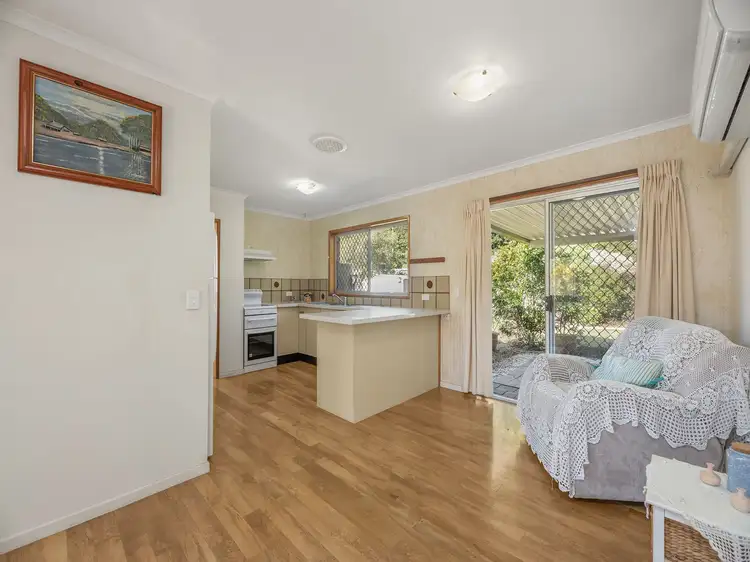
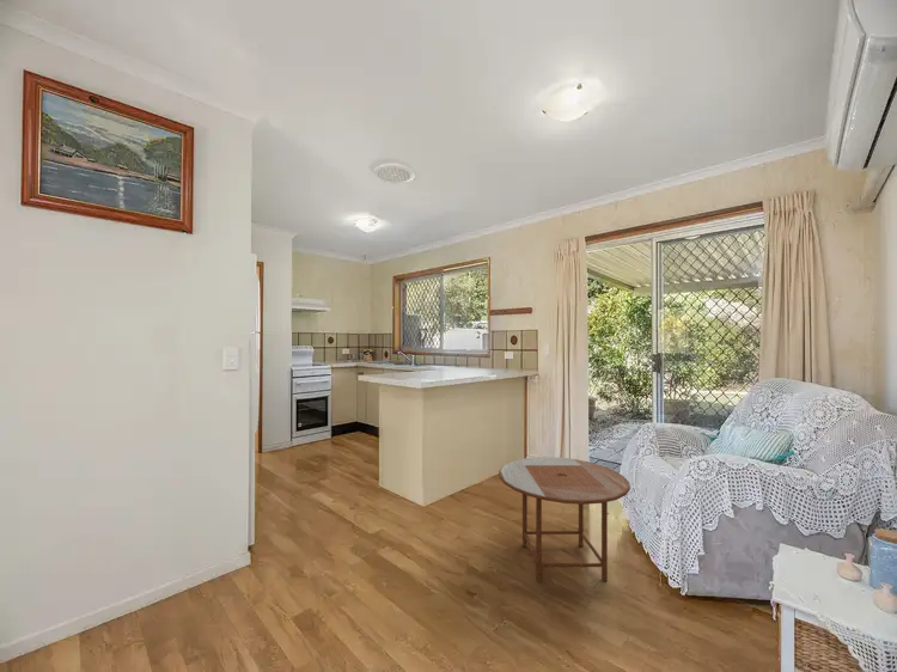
+ side table [498,456,631,584]
